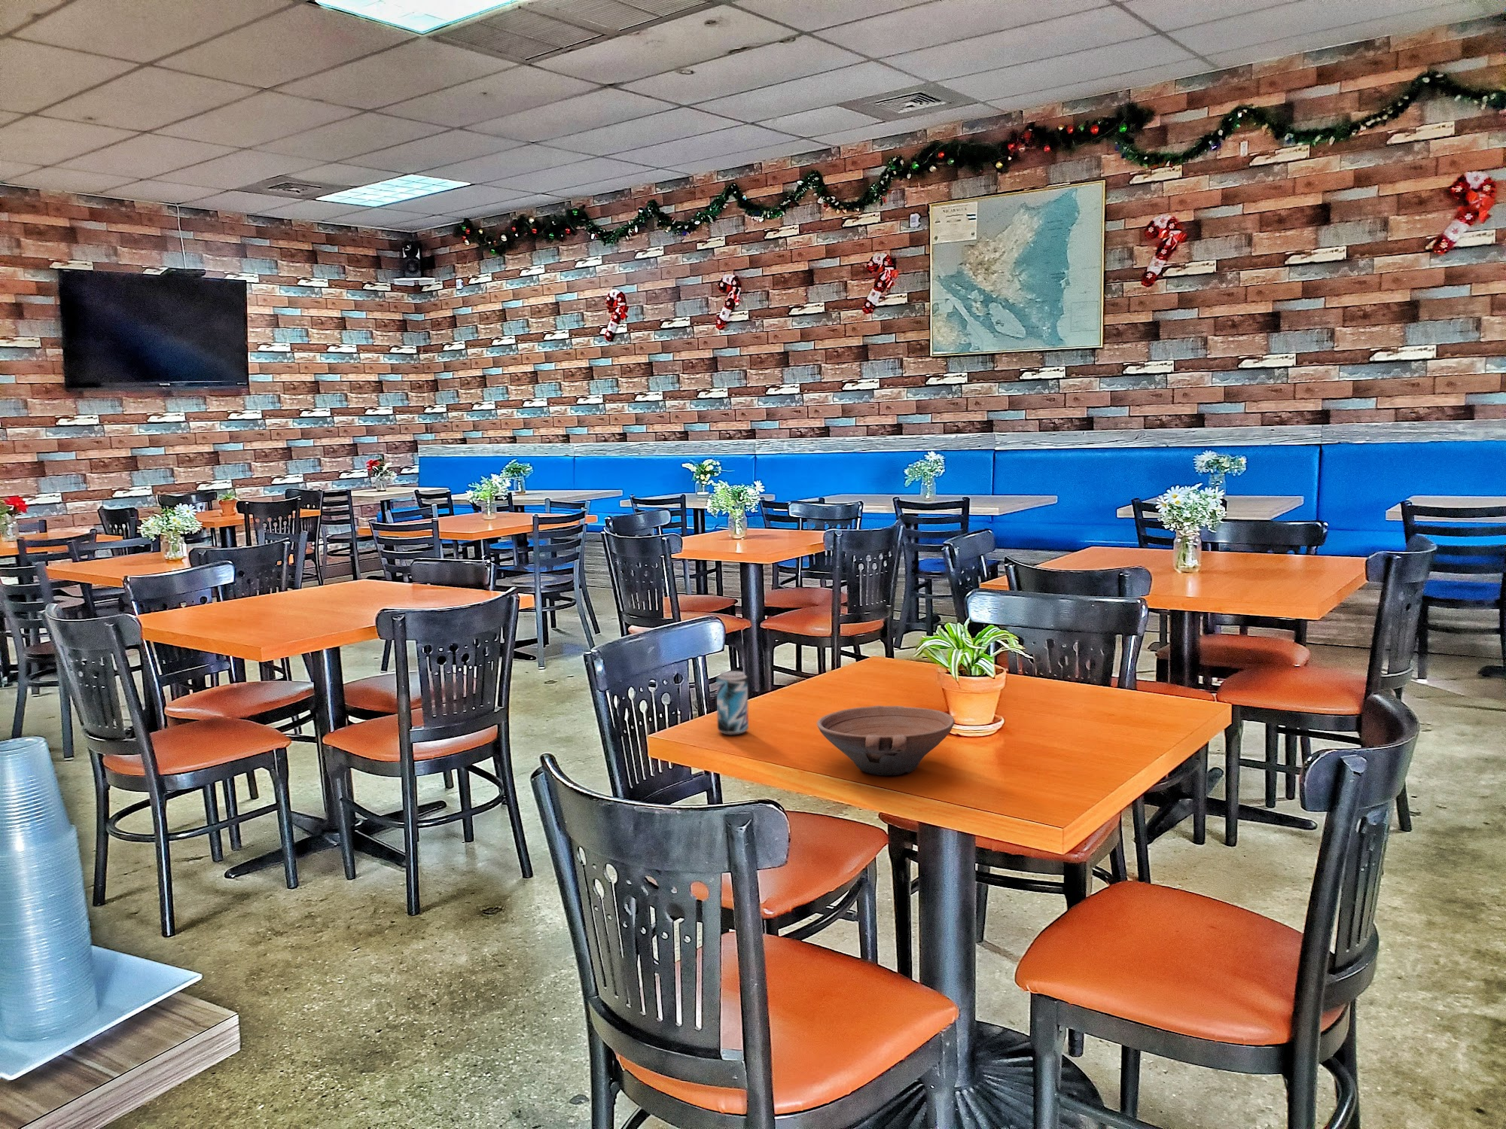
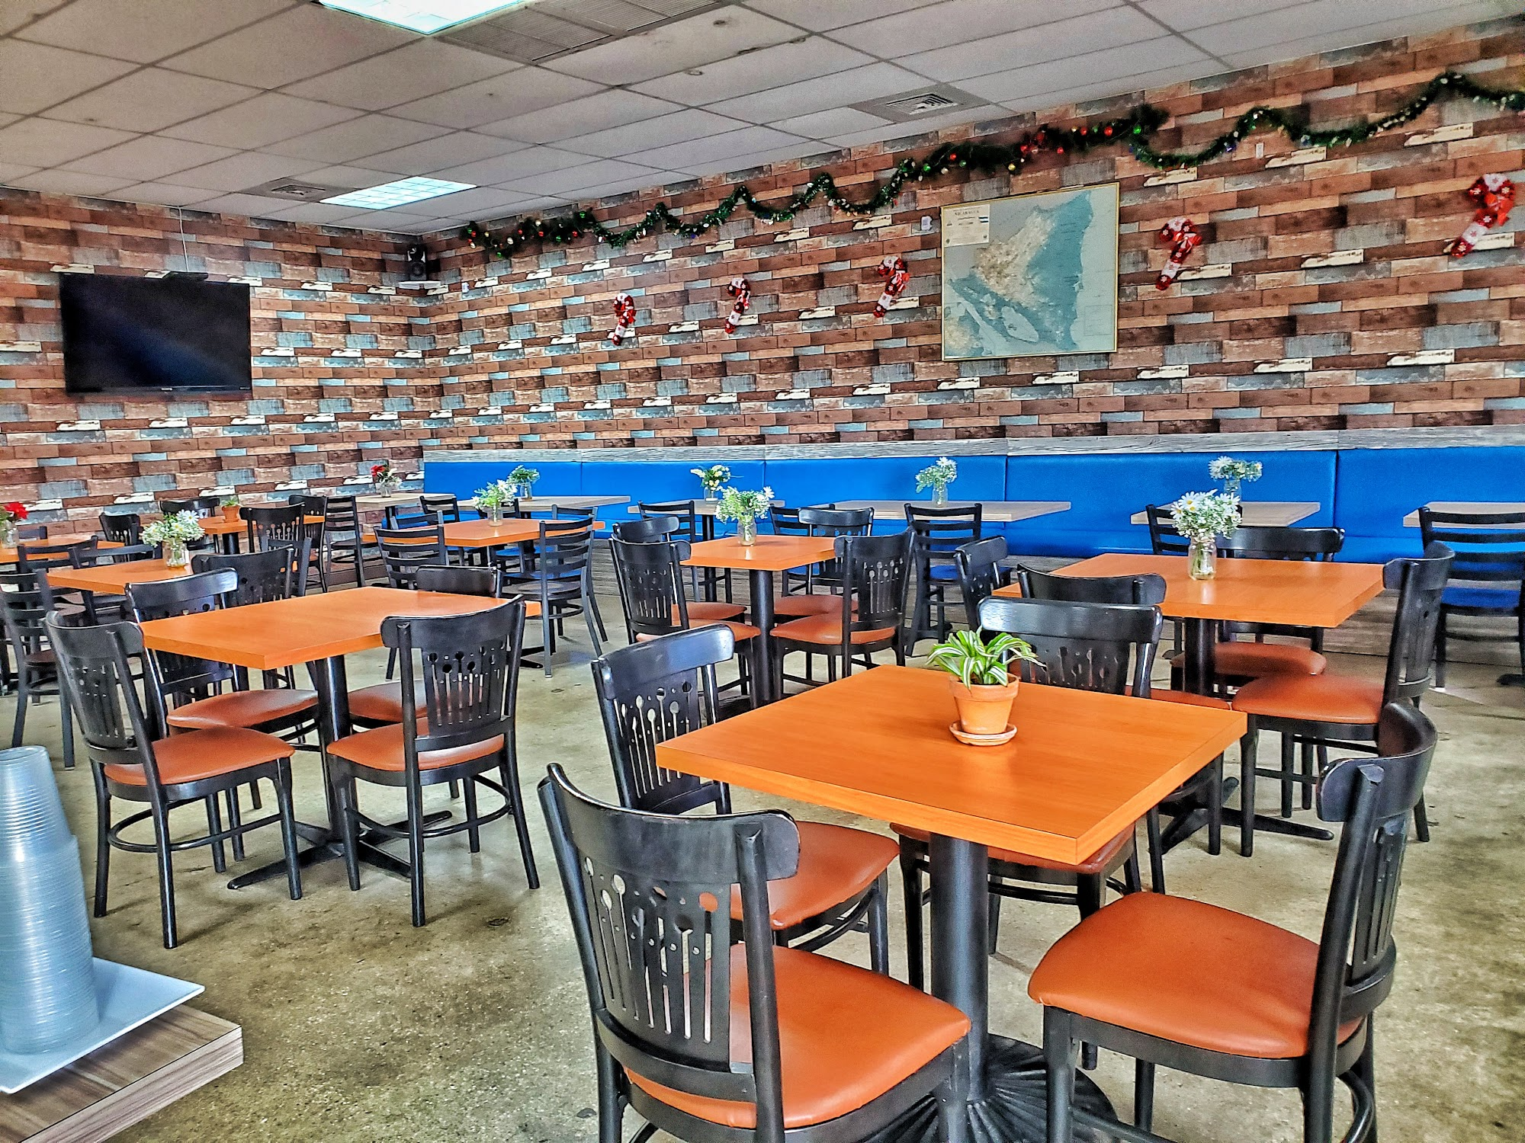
- beer can [715,670,749,736]
- bowl [816,704,956,776]
